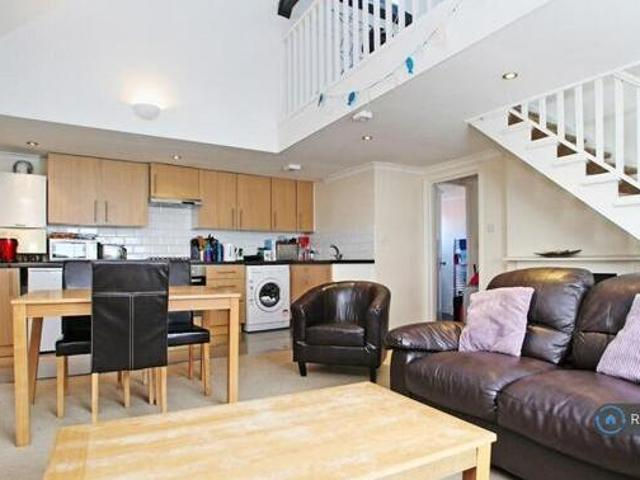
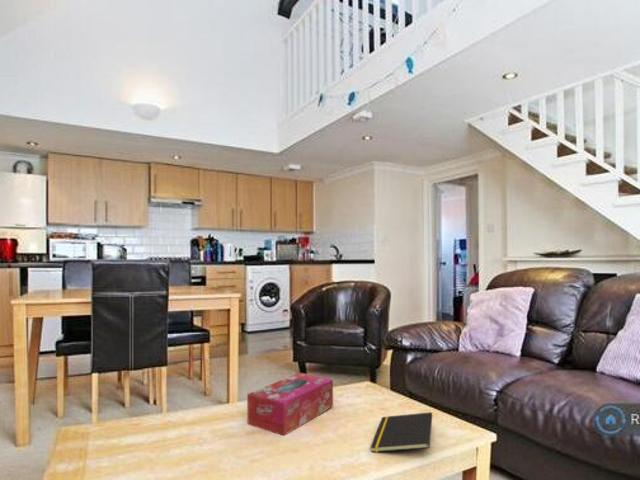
+ notepad [369,411,433,453]
+ tissue box [246,372,334,436]
